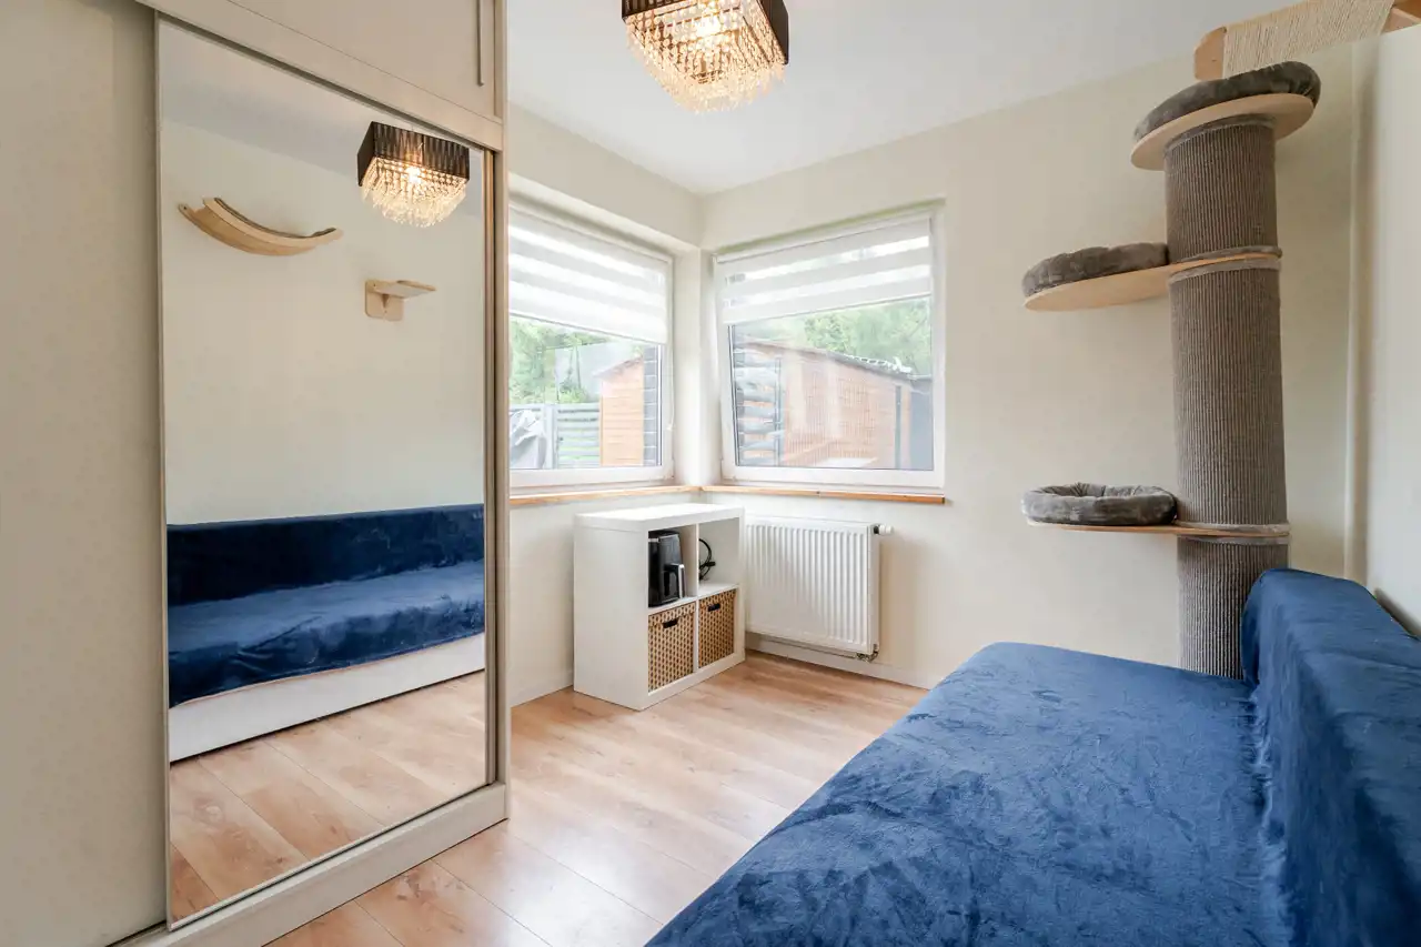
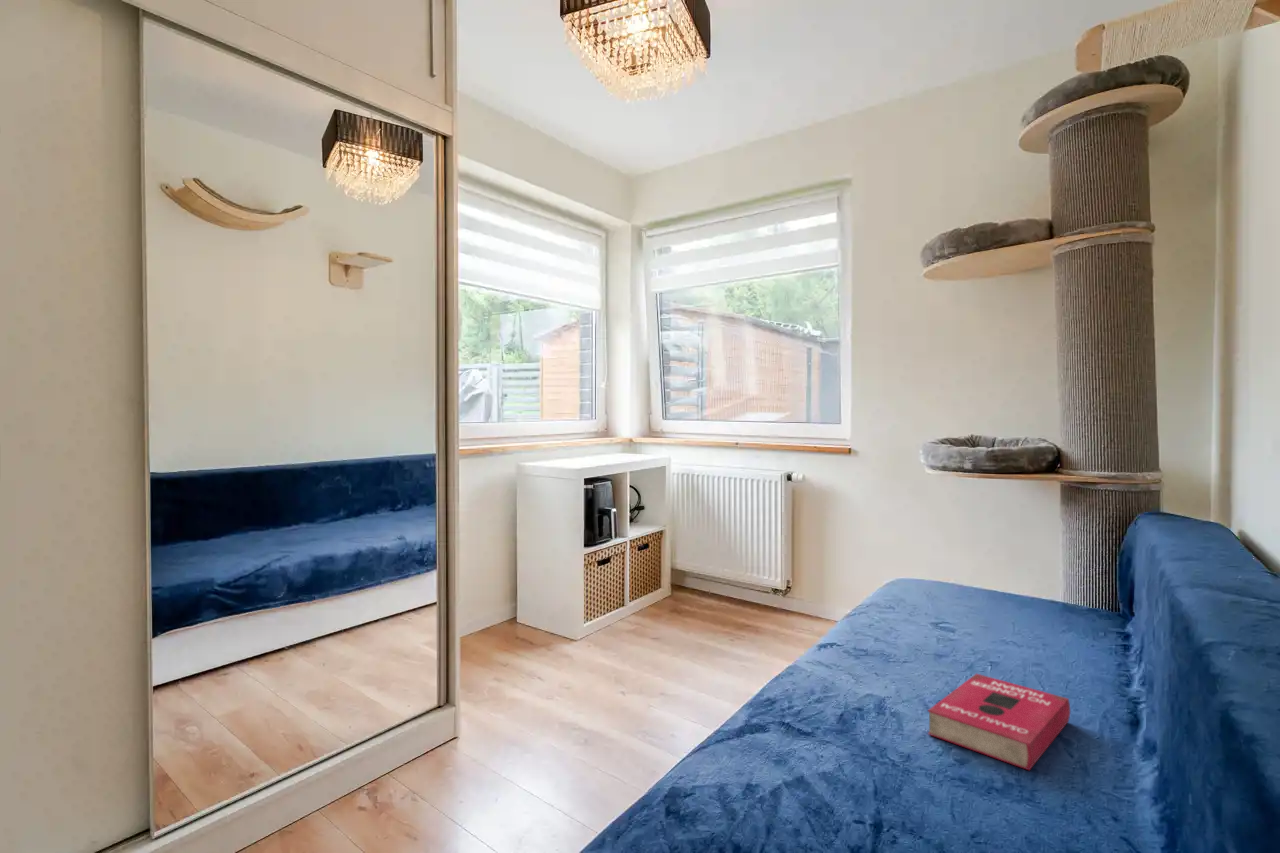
+ book [927,673,1071,772]
